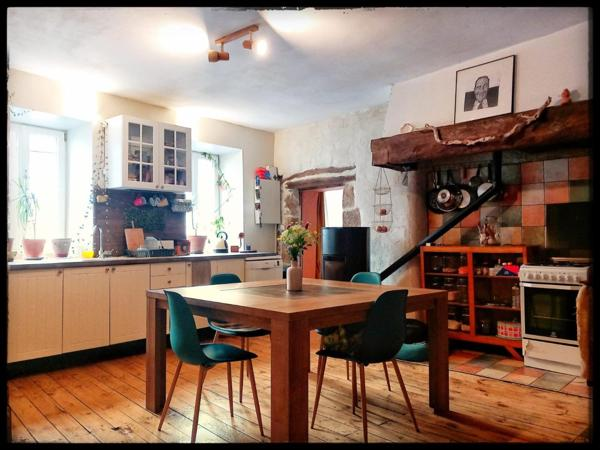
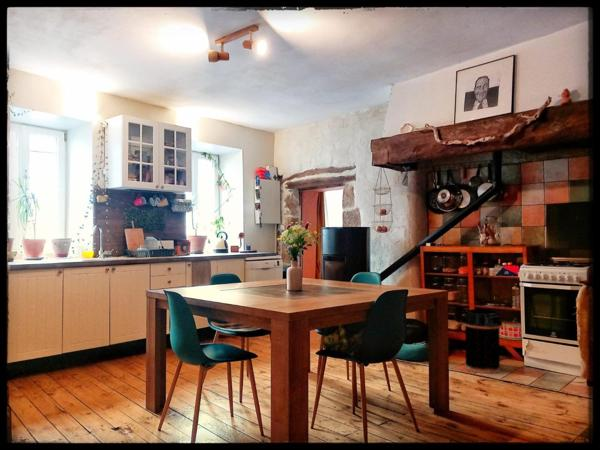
+ trash can [461,308,503,374]
